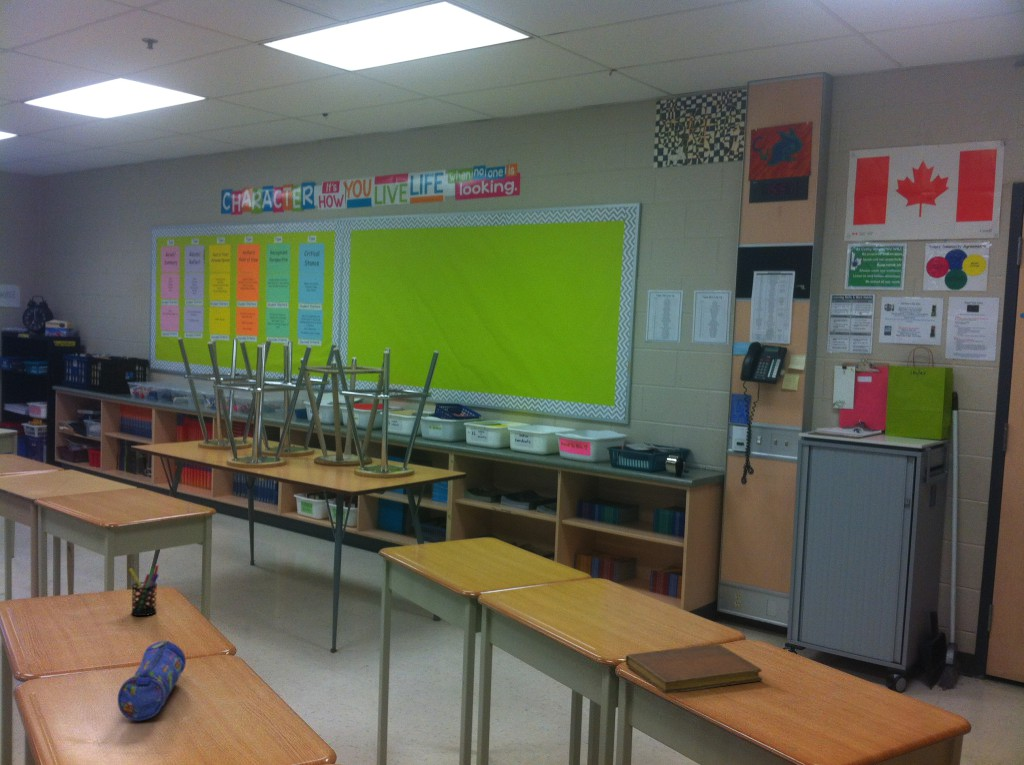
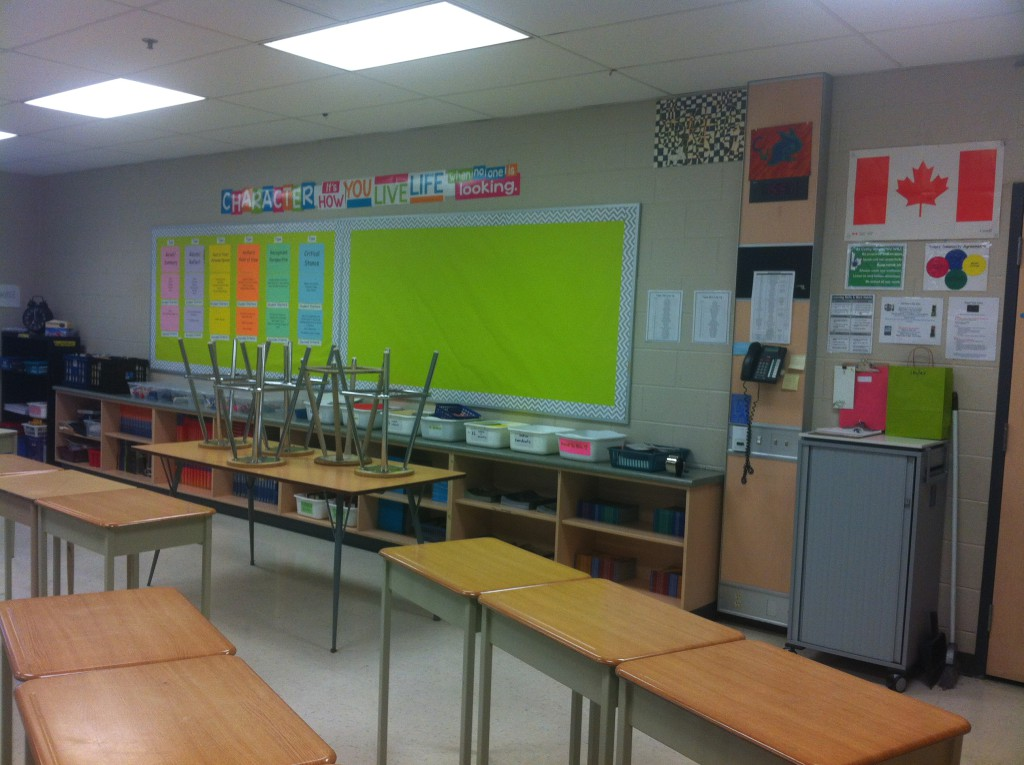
- notebook [625,643,763,694]
- pen holder [128,564,160,617]
- pencil case [117,639,187,722]
